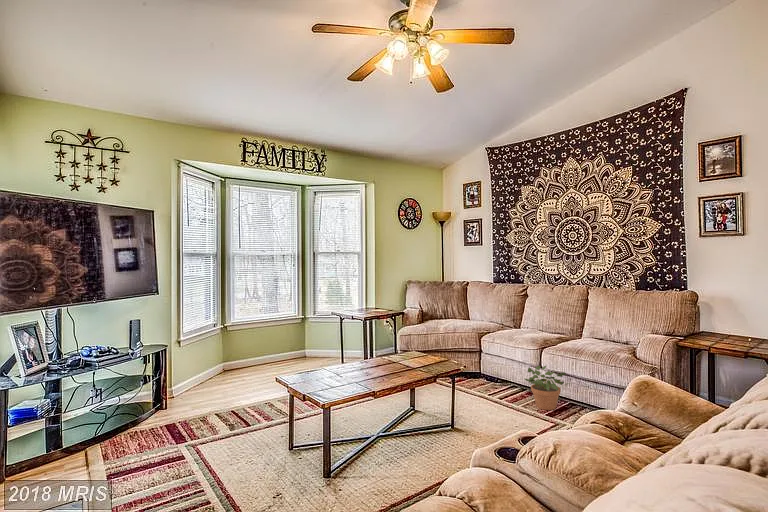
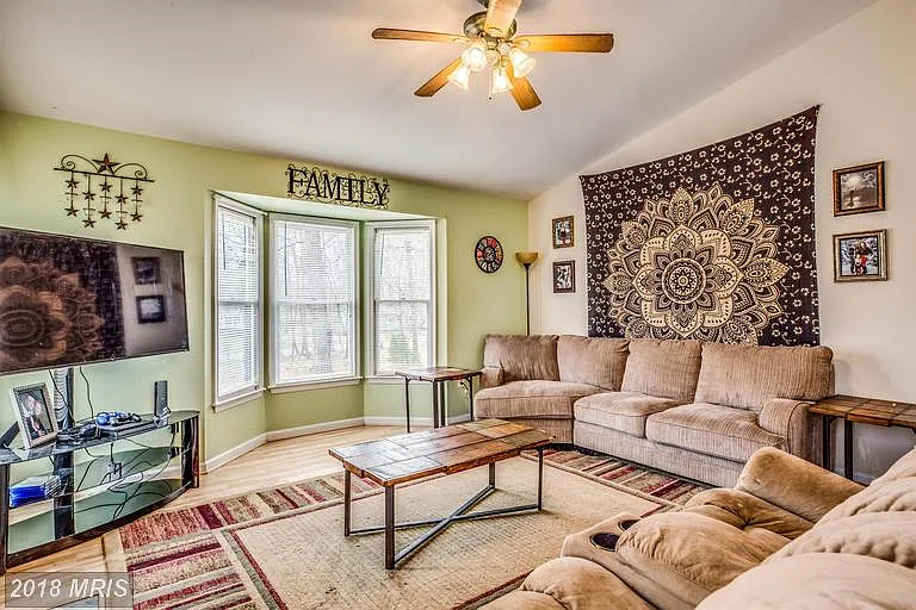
- potted plant [523,365,572,411]
